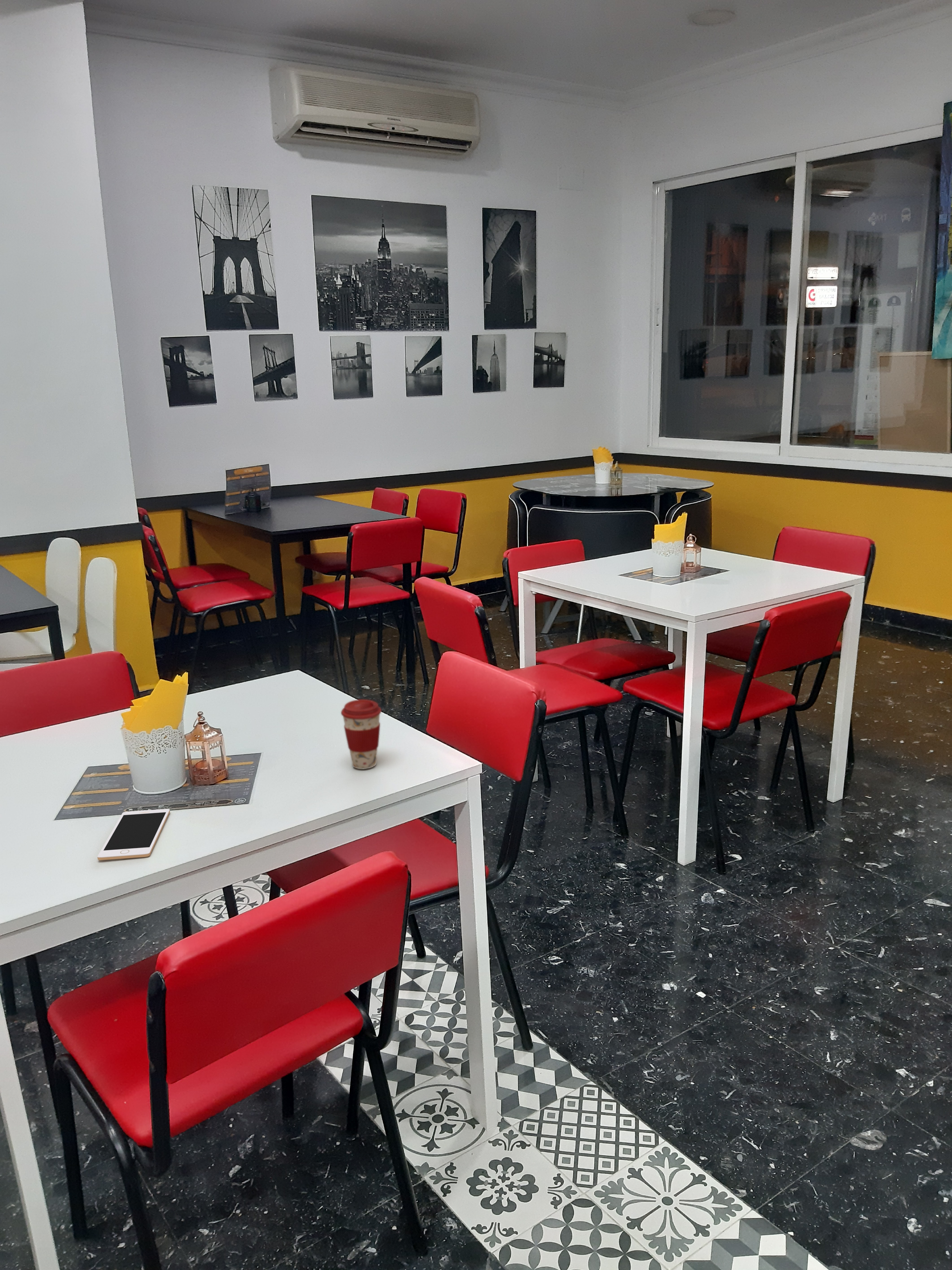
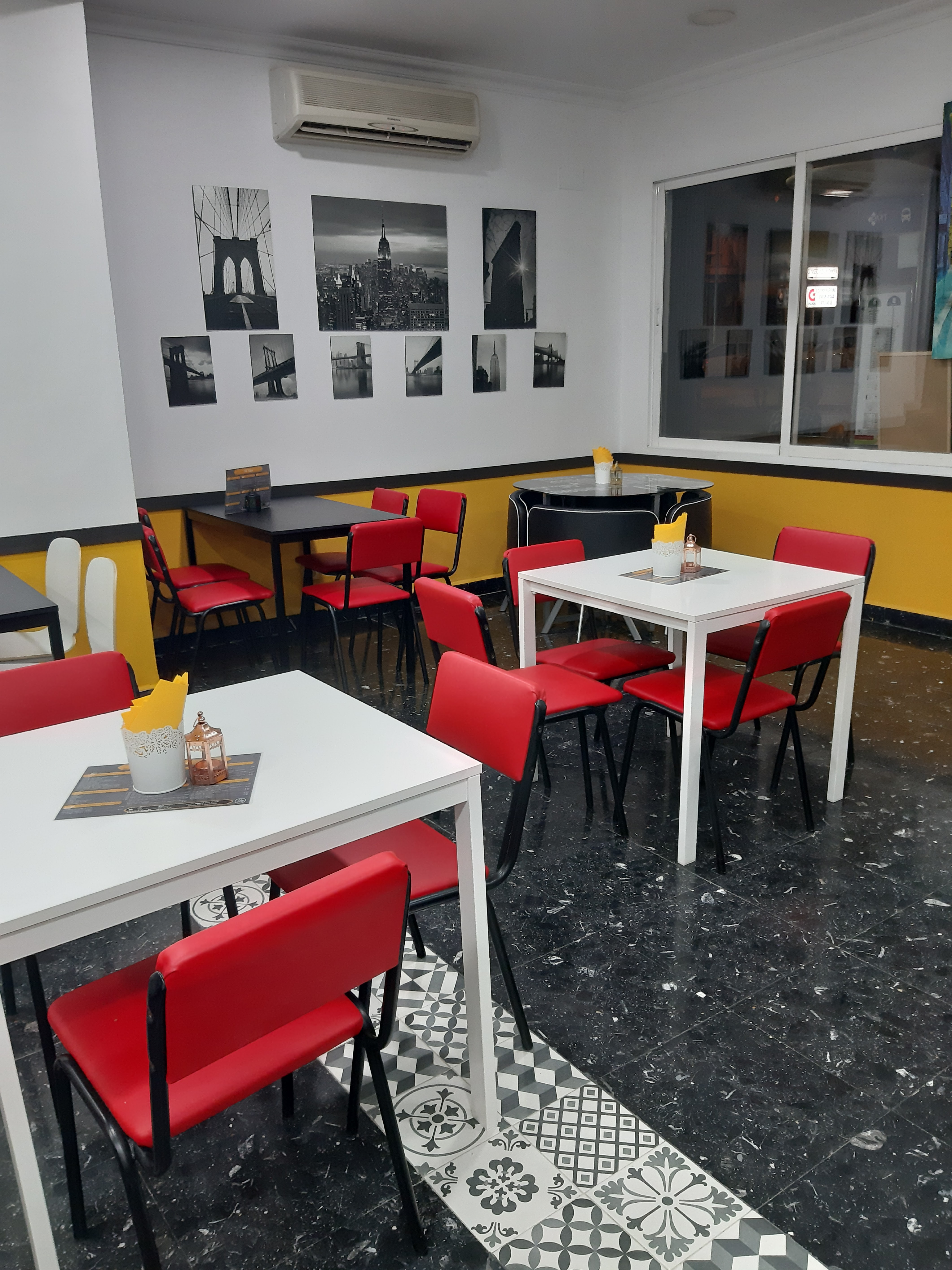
- coffee cup [341,699,382,769]
- cell phone [97,809,170,860]
